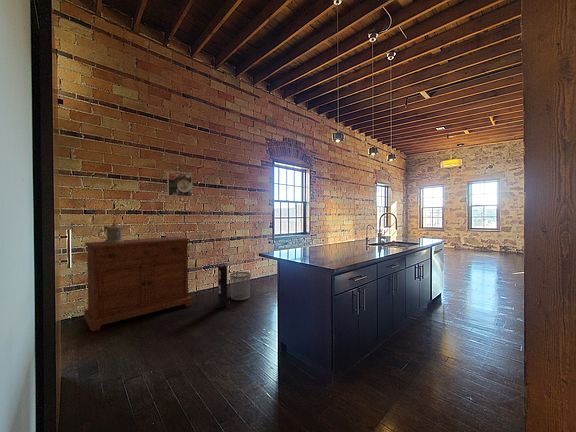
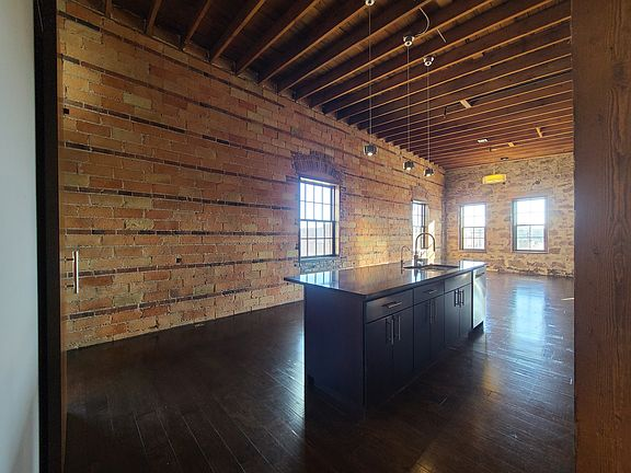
- sideboard [83,236,193,332]
- beer mug [97,218,124,243]
- waste bin [229,271,251,301]
- speaker [216,264,244,314]
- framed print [166,170,193,198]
